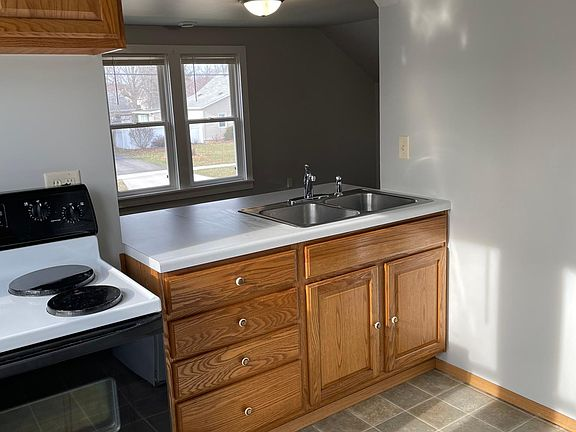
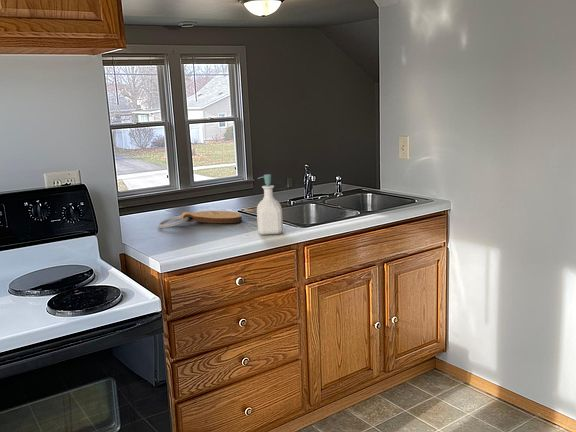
+ key chain [158,210,243,229]
+ soap bottle [256,173,284,236]
